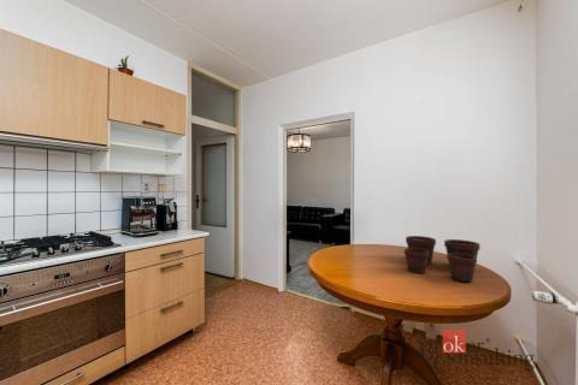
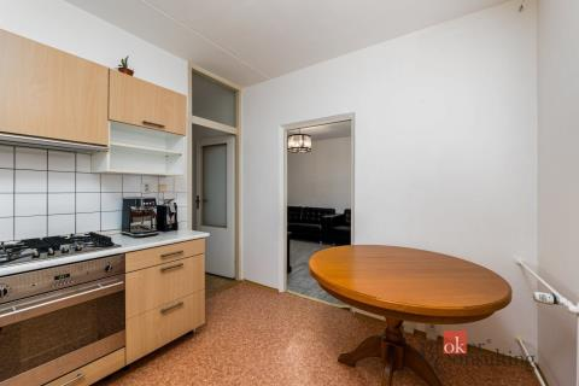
- flower pot [403,235,480,283]
